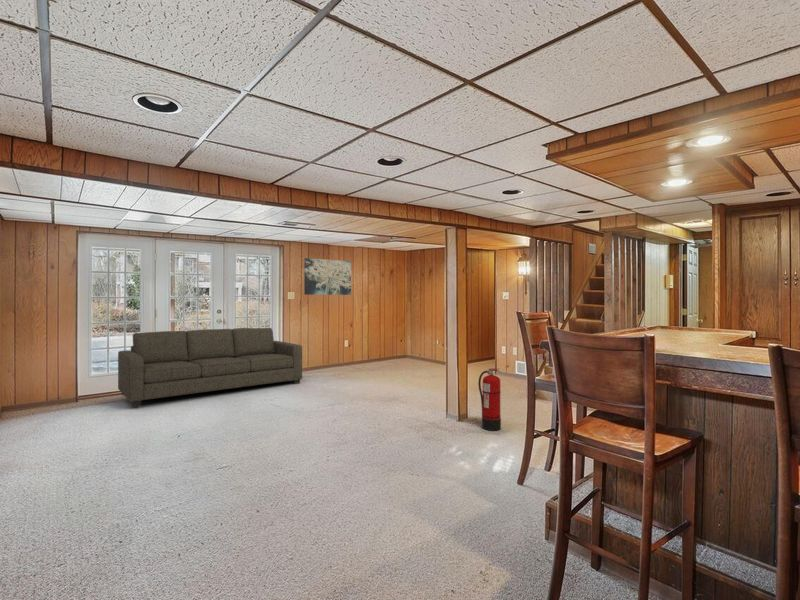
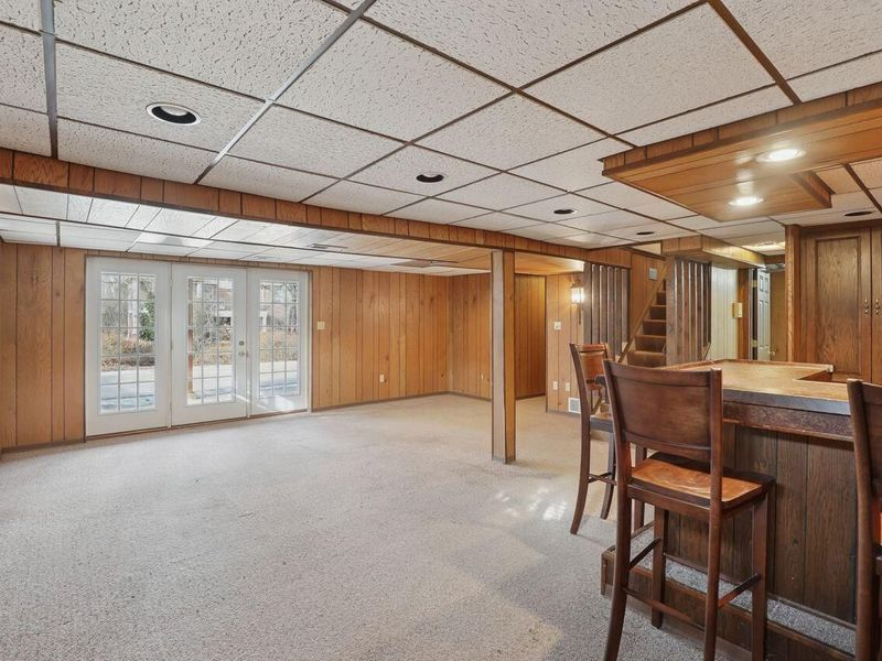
- sofa [117,327,303,408]
- wall art [303,257,352,296]
- fire extinguisher [477,367,502,432]
